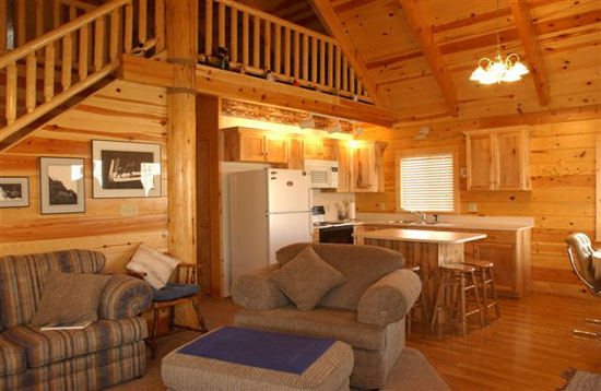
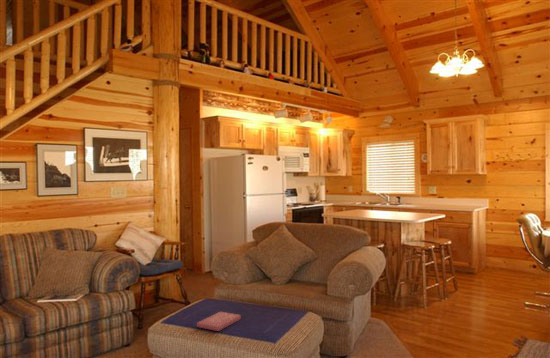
+ book [196,311,242,332]
